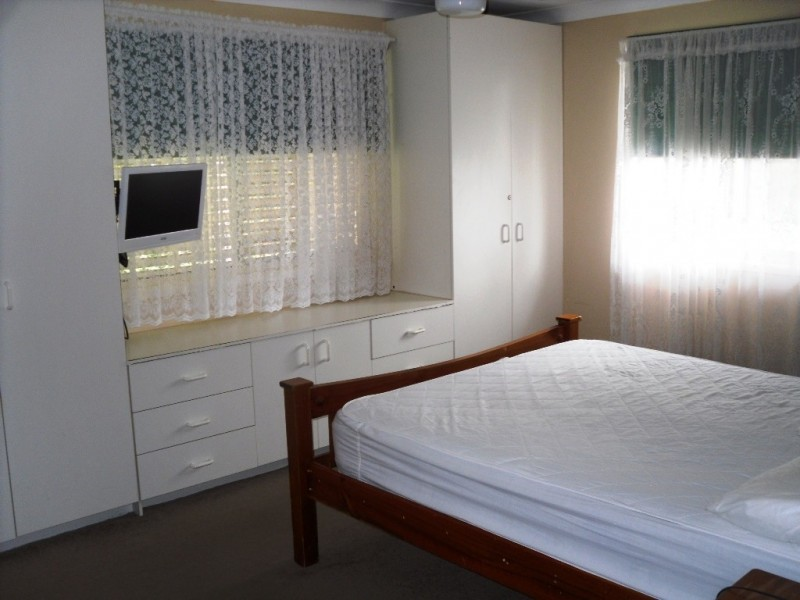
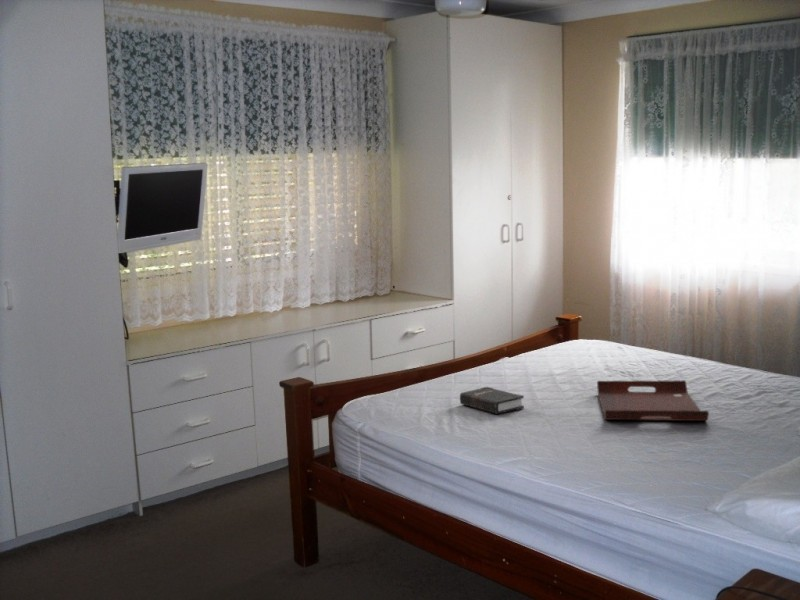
+ hardback book [459,386,525,415]
+ serving tray [596,379,710,422]
